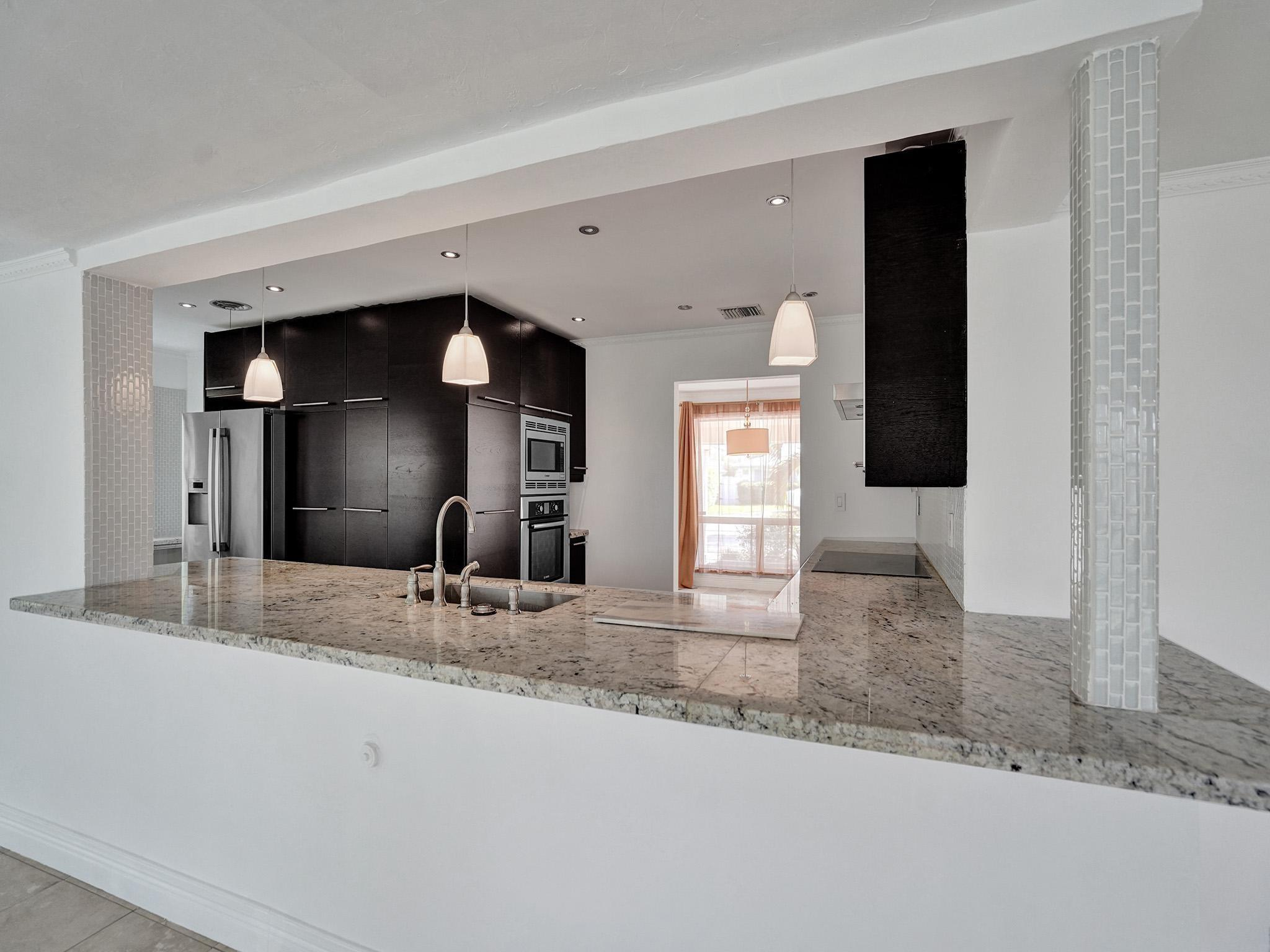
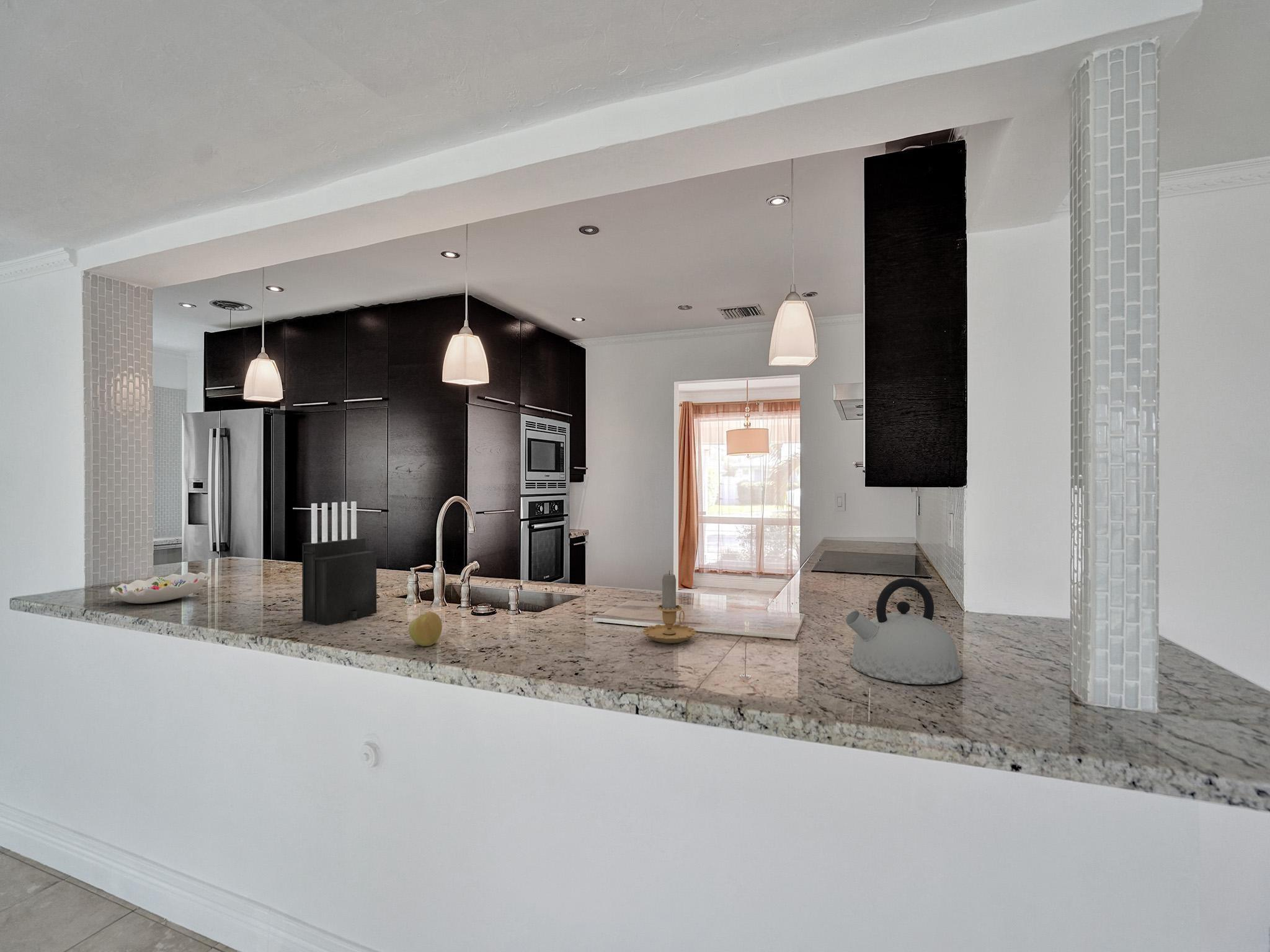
+ kettle [845,578,963,685]
+ candle [642,570,697,644]
+ decorative bowl [108,571,211,604]
+ apple [408,612,443,647]
+ knife block [301,501,377,626]
